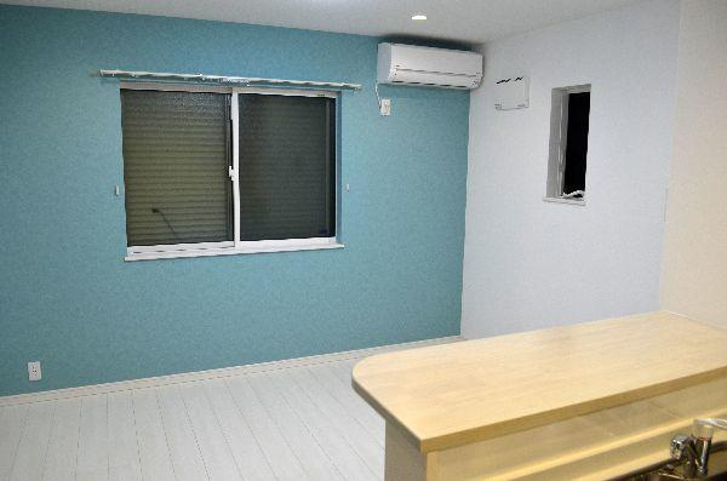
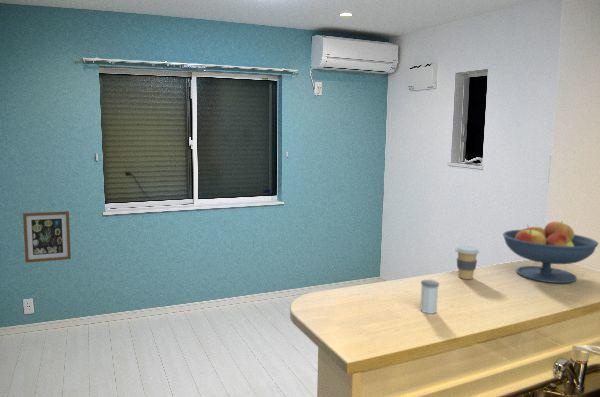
+ fruit bowl [502,220,599,284]
+ salt shaker [419,279,440,315]
+ wall art [22,210,72,264]
+ coffee cup [455,245,480,280]
